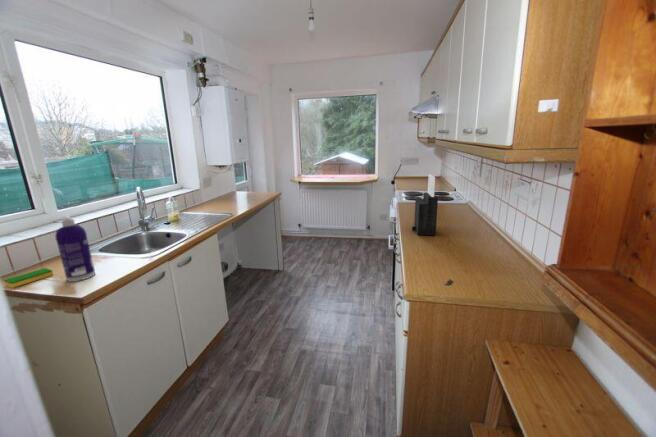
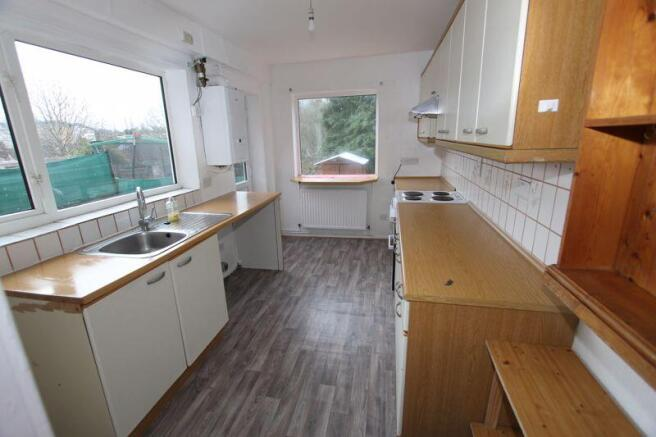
- spray bottle [54,215,96,283]
- knife block [411,174,439,236]
- dish sponge [3,267,54,289]
